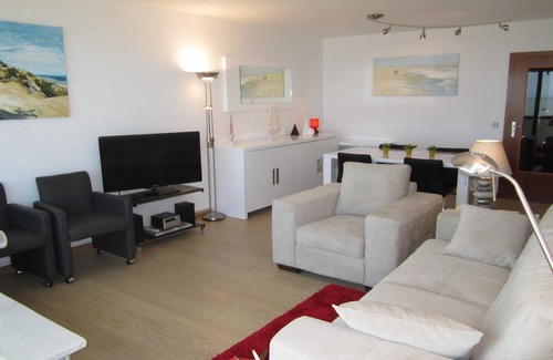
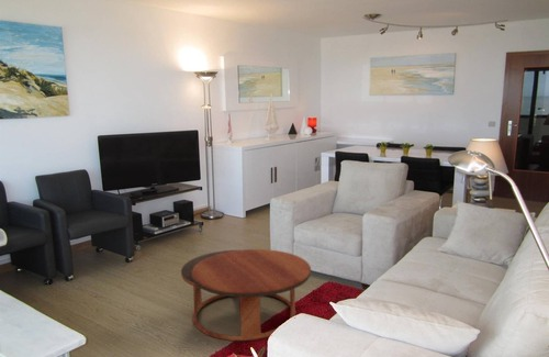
+ coffee table [180,248,312,342]
